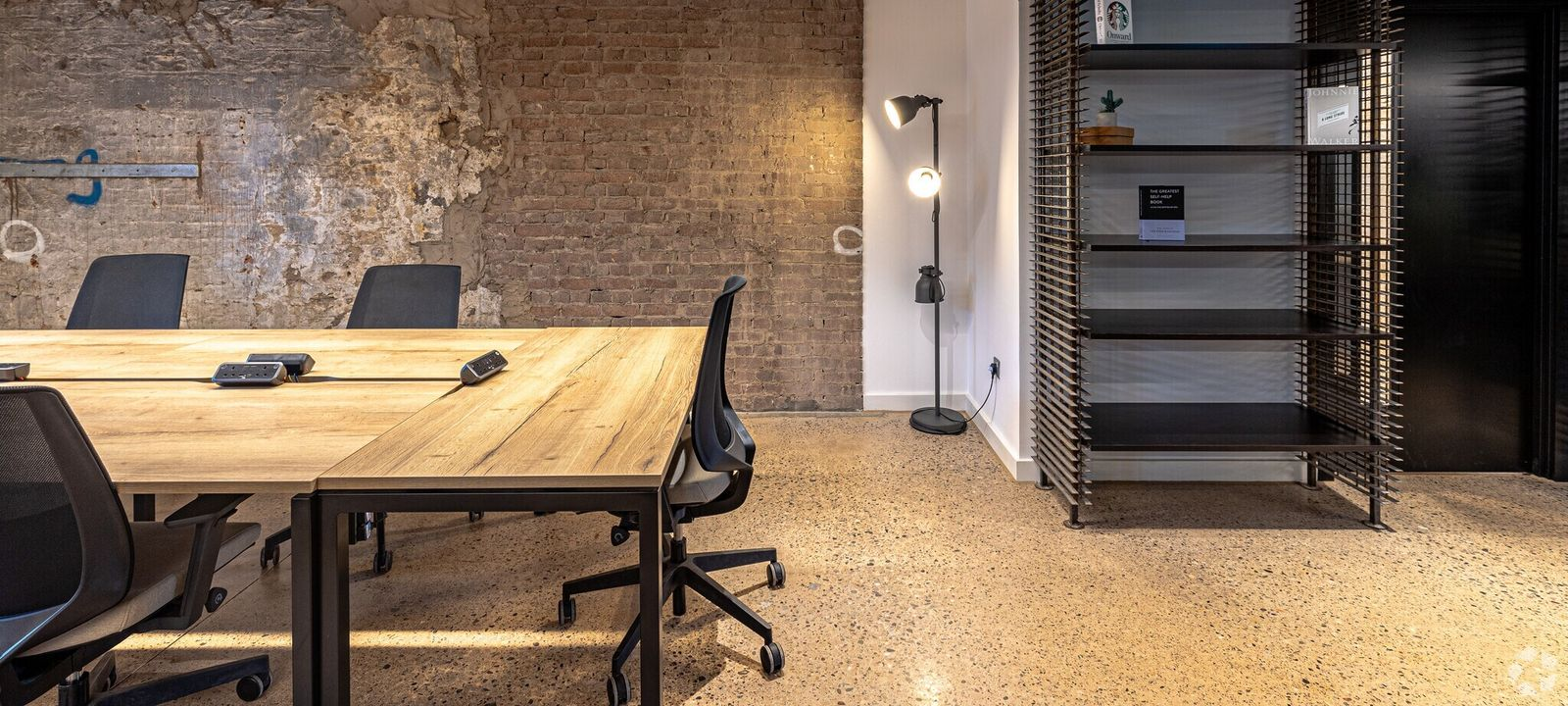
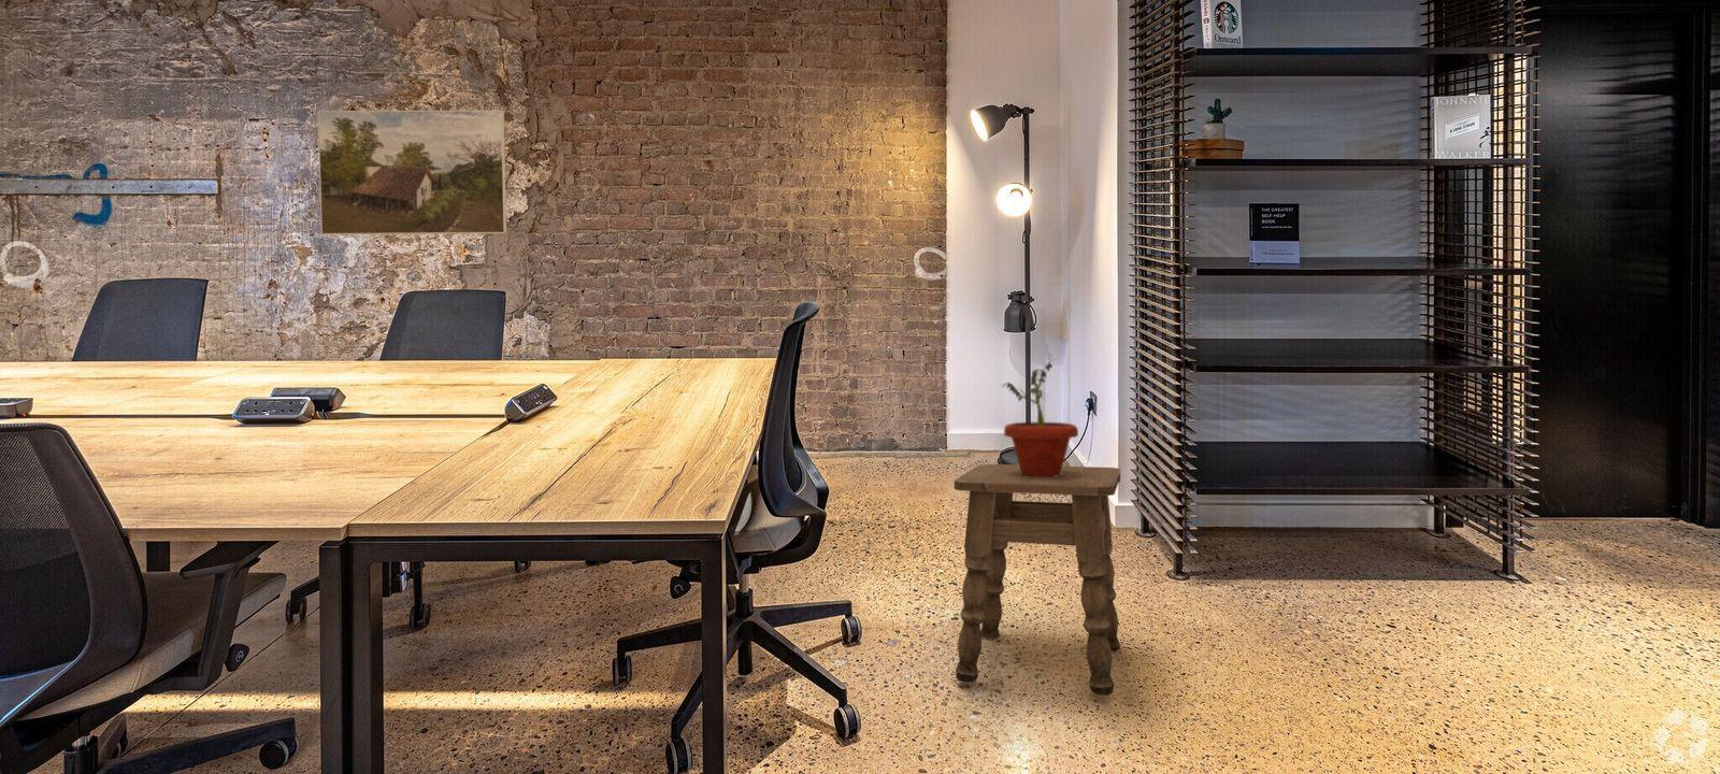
+ side table [953,464,1121,696]
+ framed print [317,109,508,236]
+ potted plant [1000,358,1079,477]
